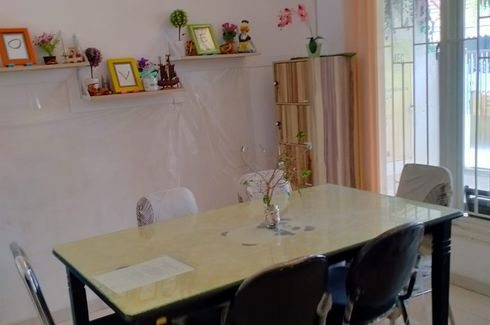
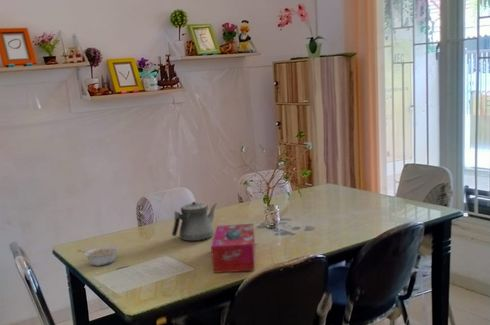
+ legume [76,245,120,267]
+ tissue box [210,223,256,274]
+ teapot [171,201,219,242]
